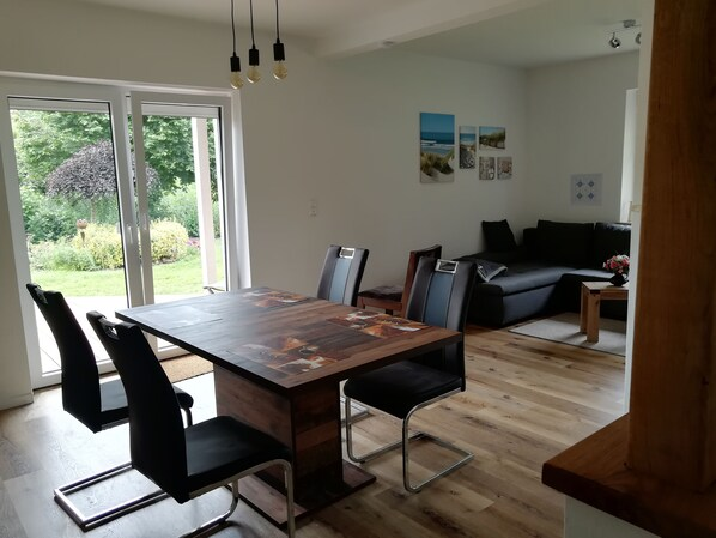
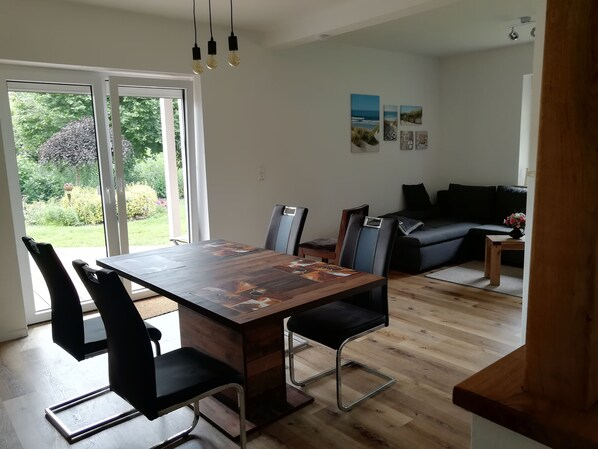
- wall art [569,171,603,207]
